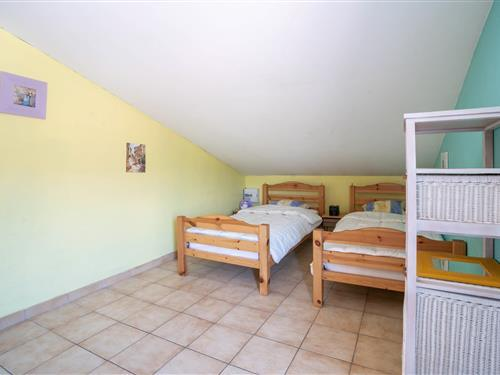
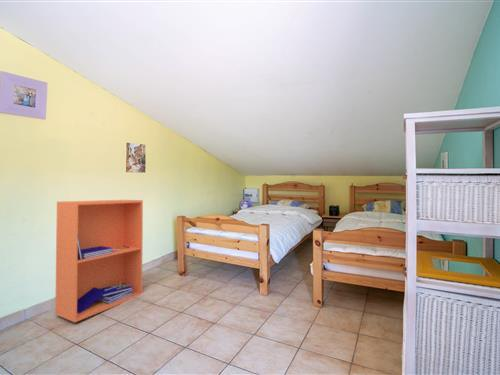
+ bookshelf [54,199,144,323]
